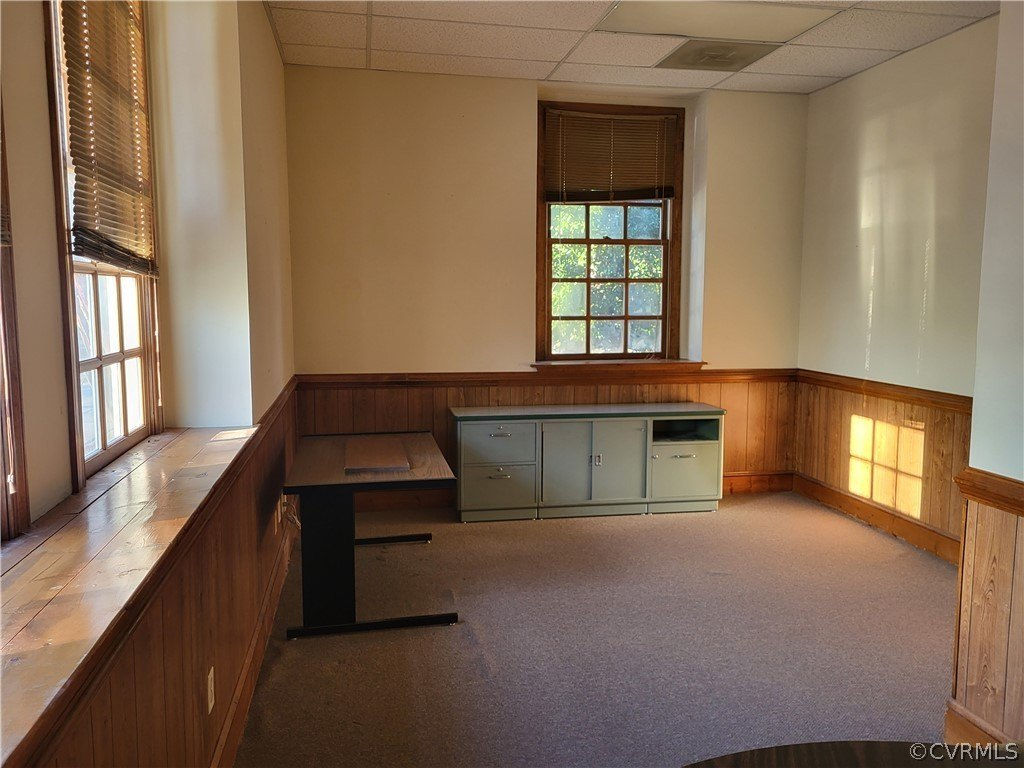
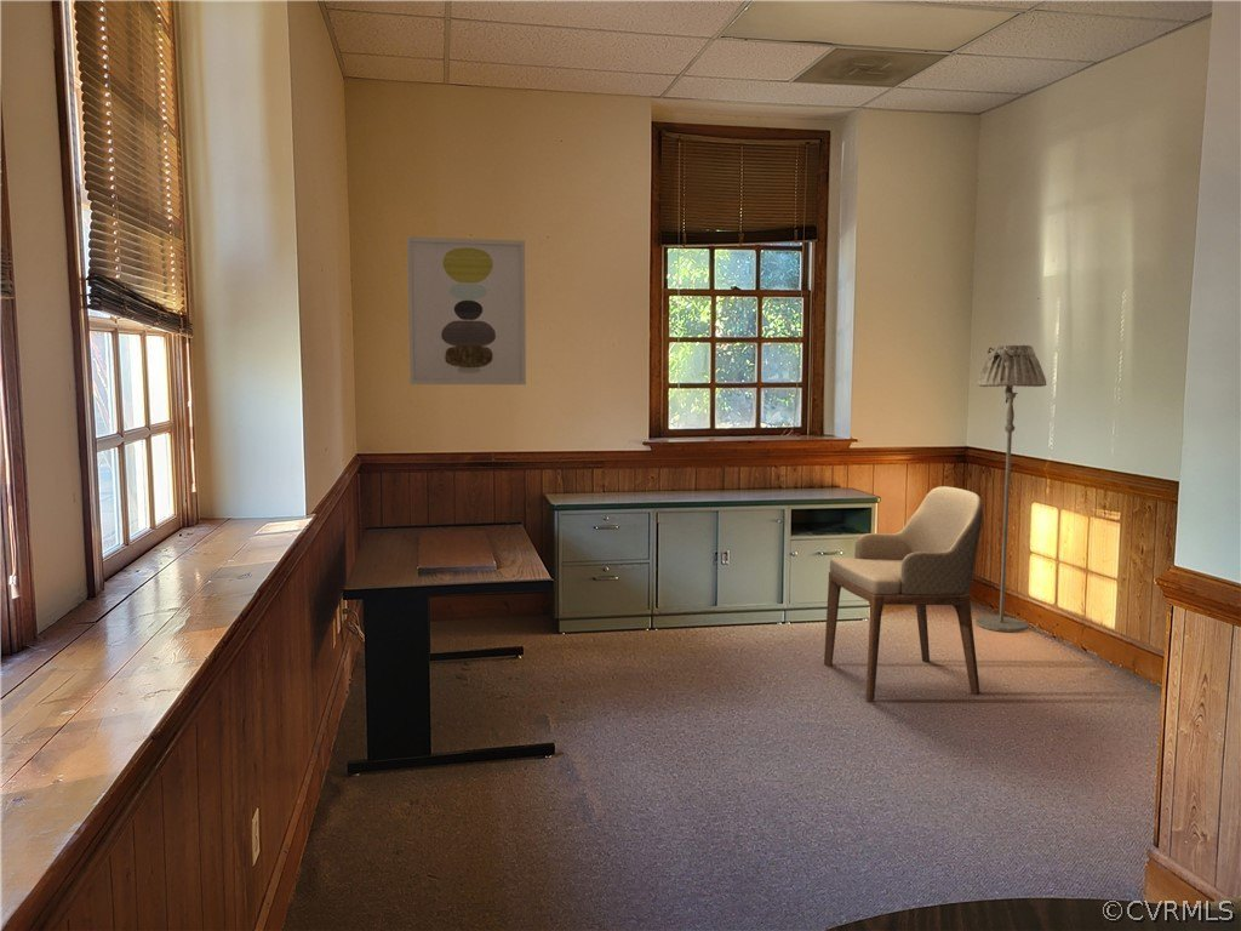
+ wall art [406,235,527,385]
+ floor lamp [974,344,1047,633]
+ armchair [823,485,984,702]
